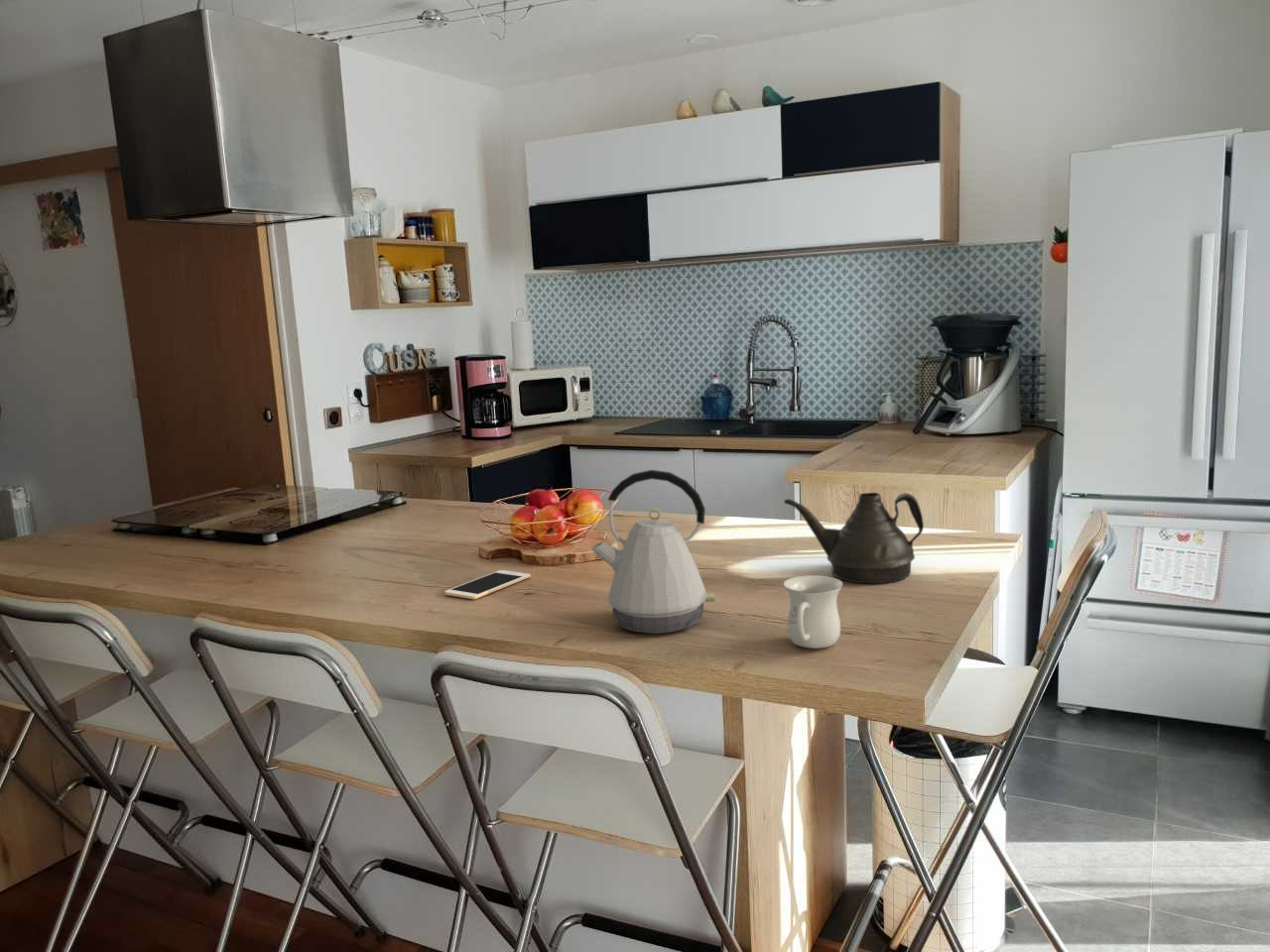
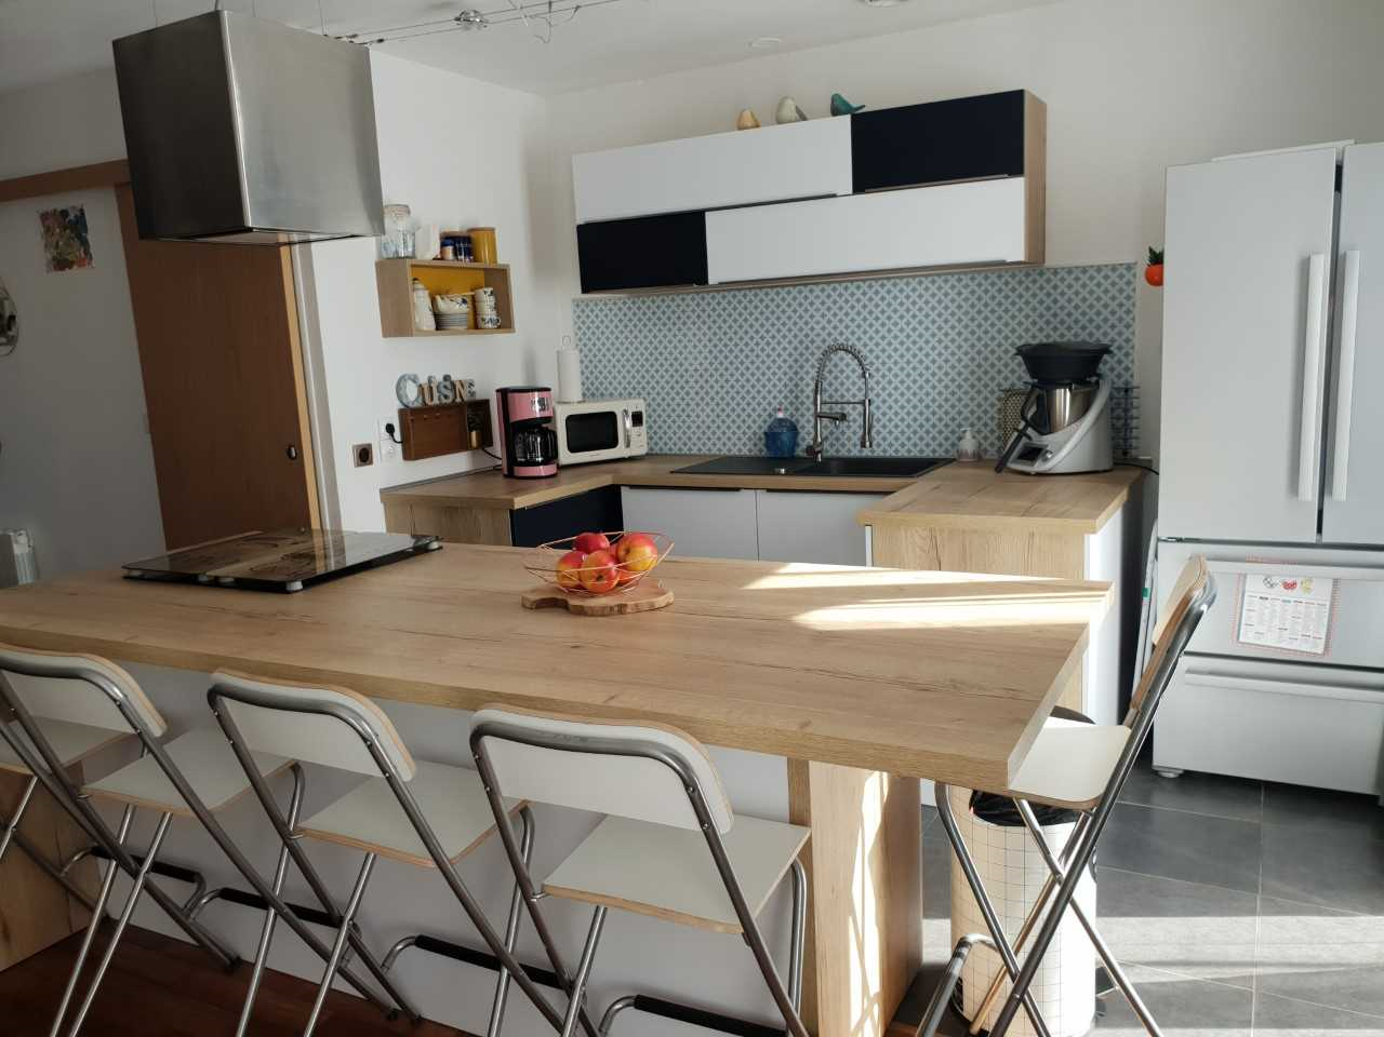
- kettle [589,469,716,635]
- teapot [783,492,925,584]
- cell phone [444,569,532,600]
- mug [783,574,843,650]
